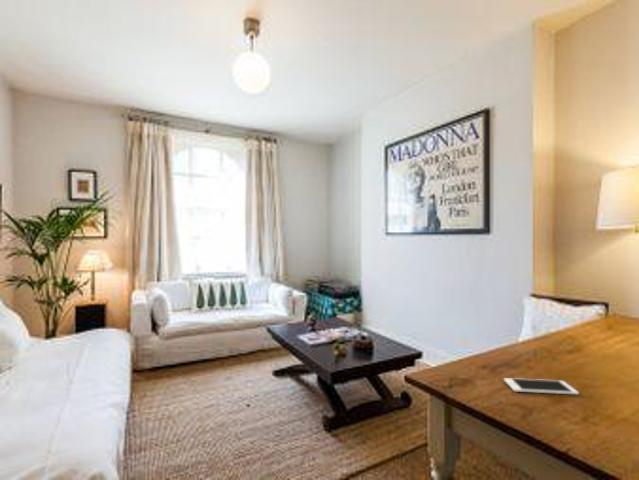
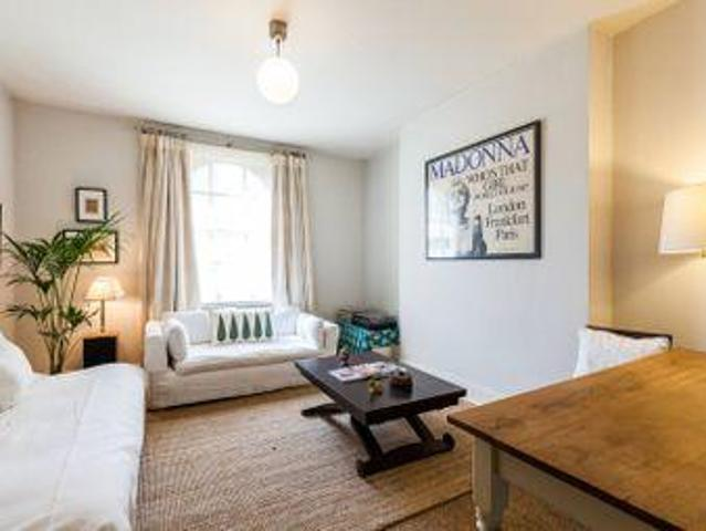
- cell phone [503,377,580,396]
